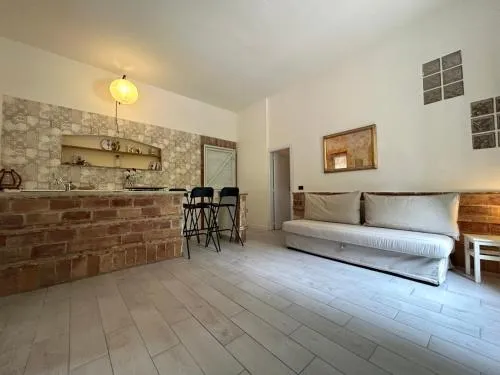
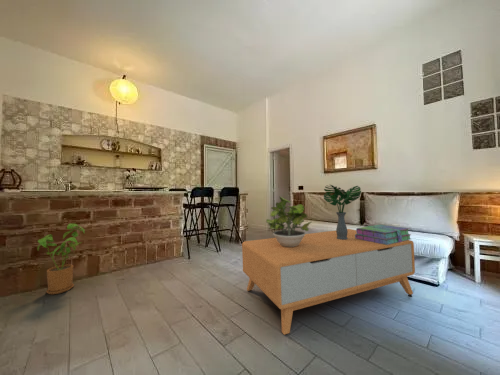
+ potted plant [265,196,312,247]
+ stack of books [355,224,412,245]
+ coffee table [241,184,416,336]
+ house plant [36,223,86,295]
